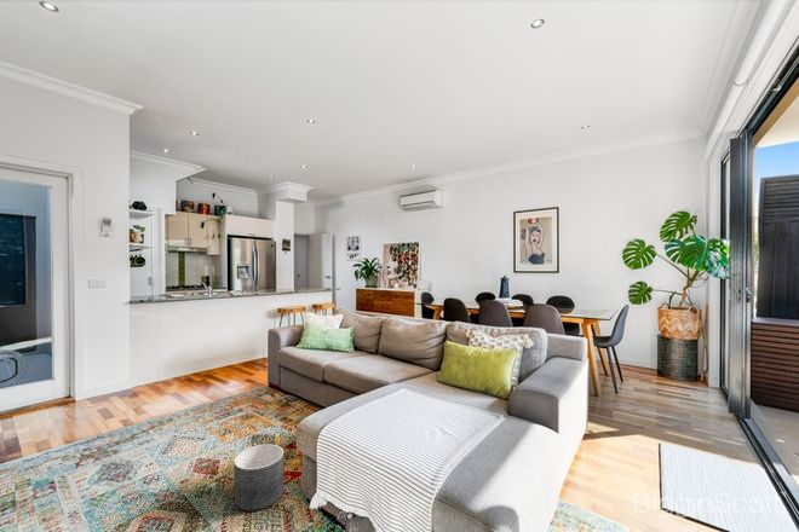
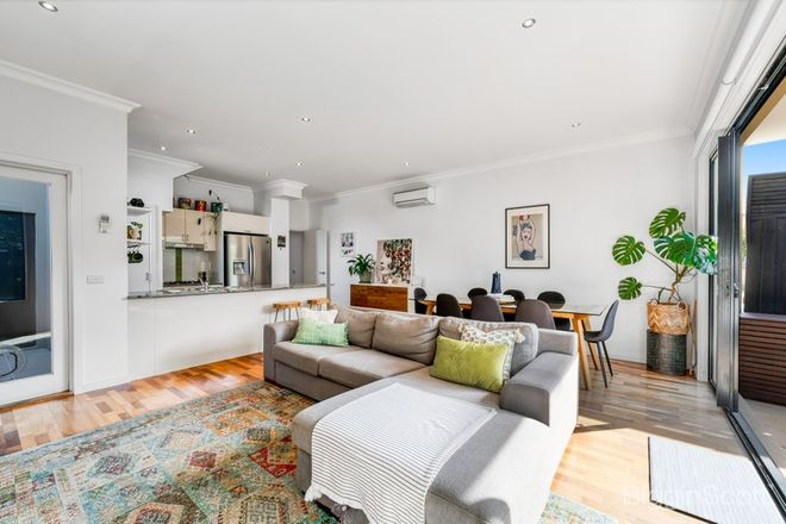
- planter [232,443,284,513]
